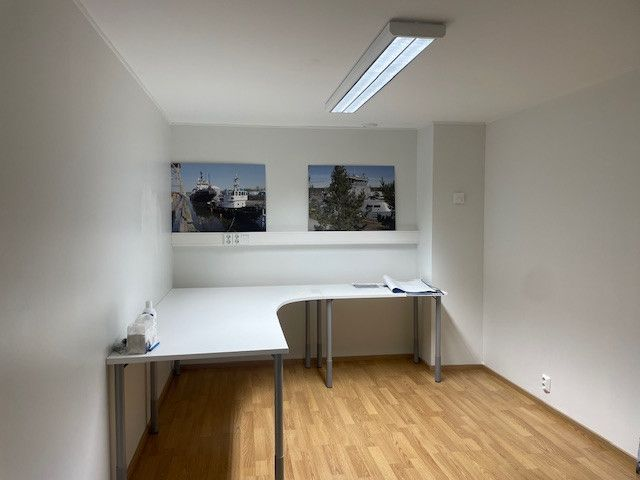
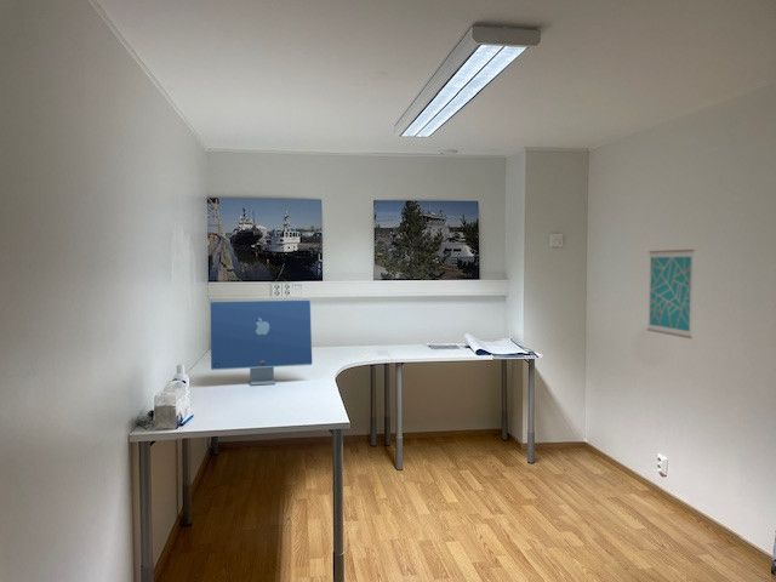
+ computer monitor [209,299,314,387]
+ wall art [646,249,696,340]
